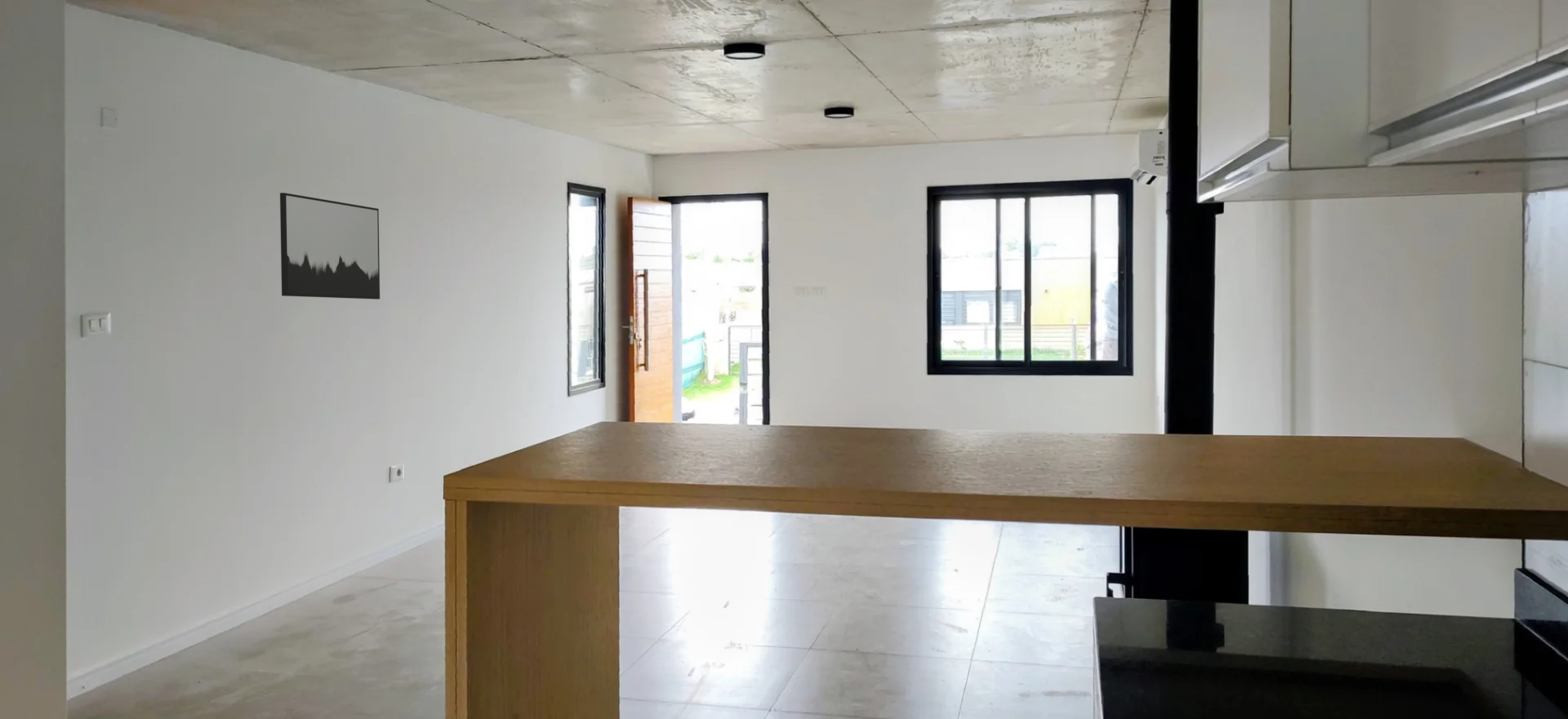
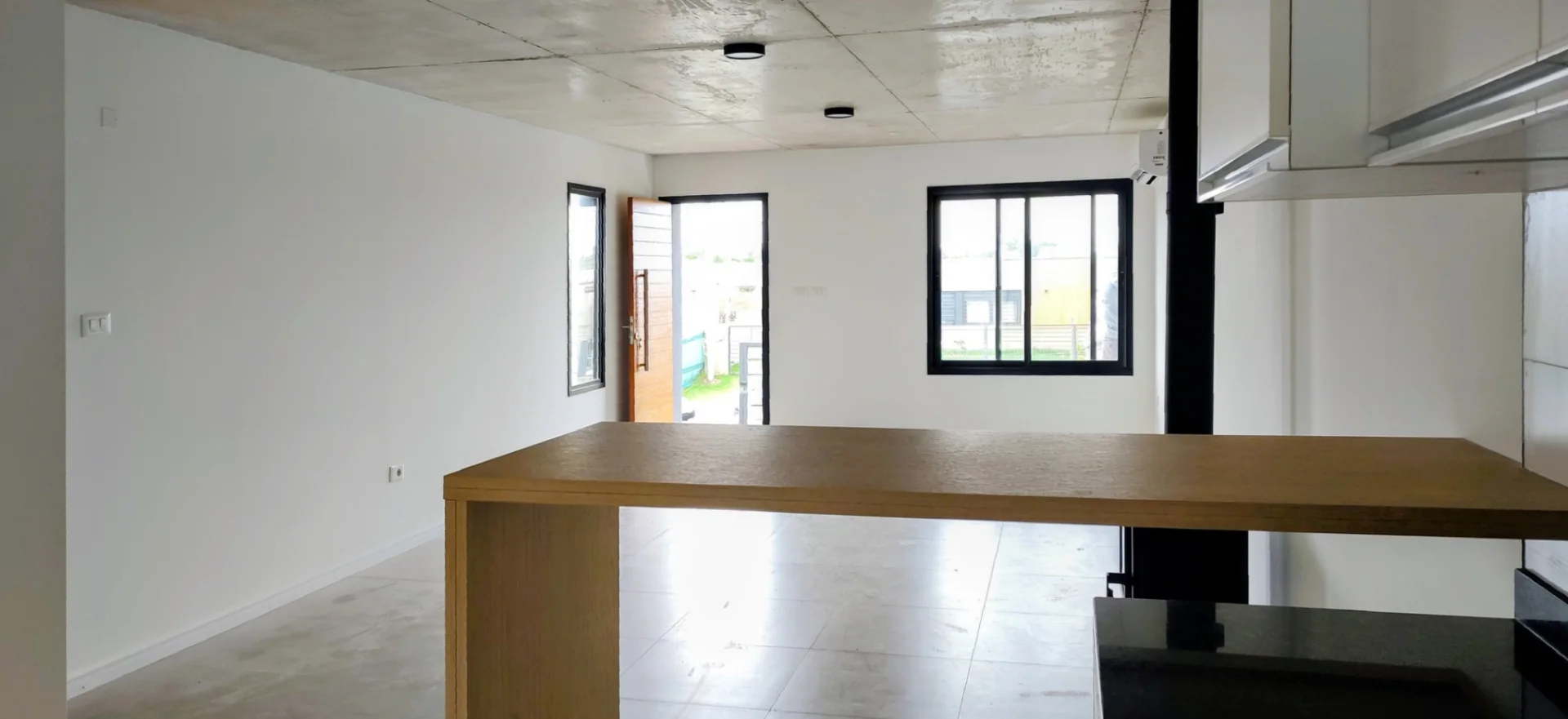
- wall art [279,192,381,300]
